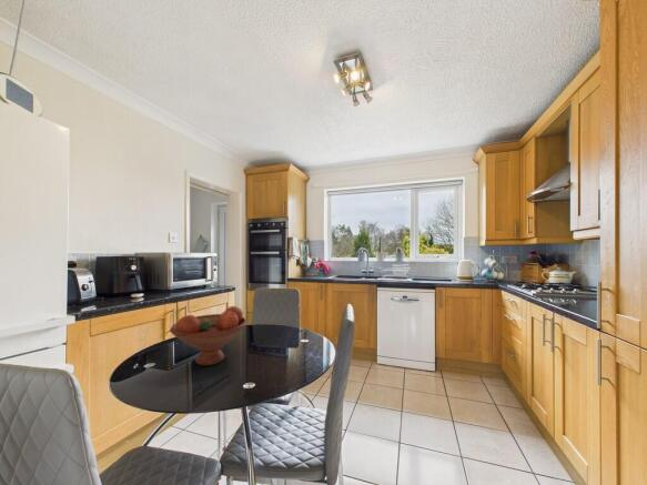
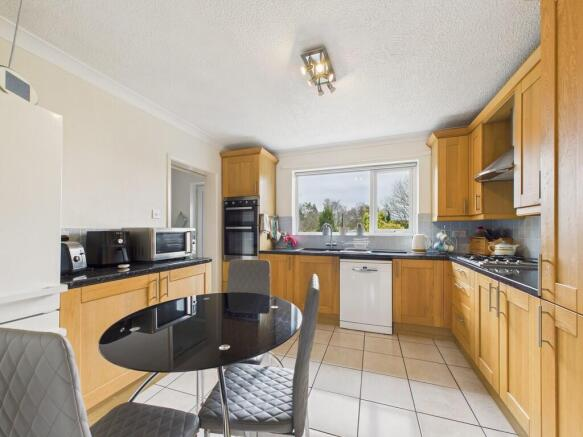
- fruit bowl [169,305,247,366]
